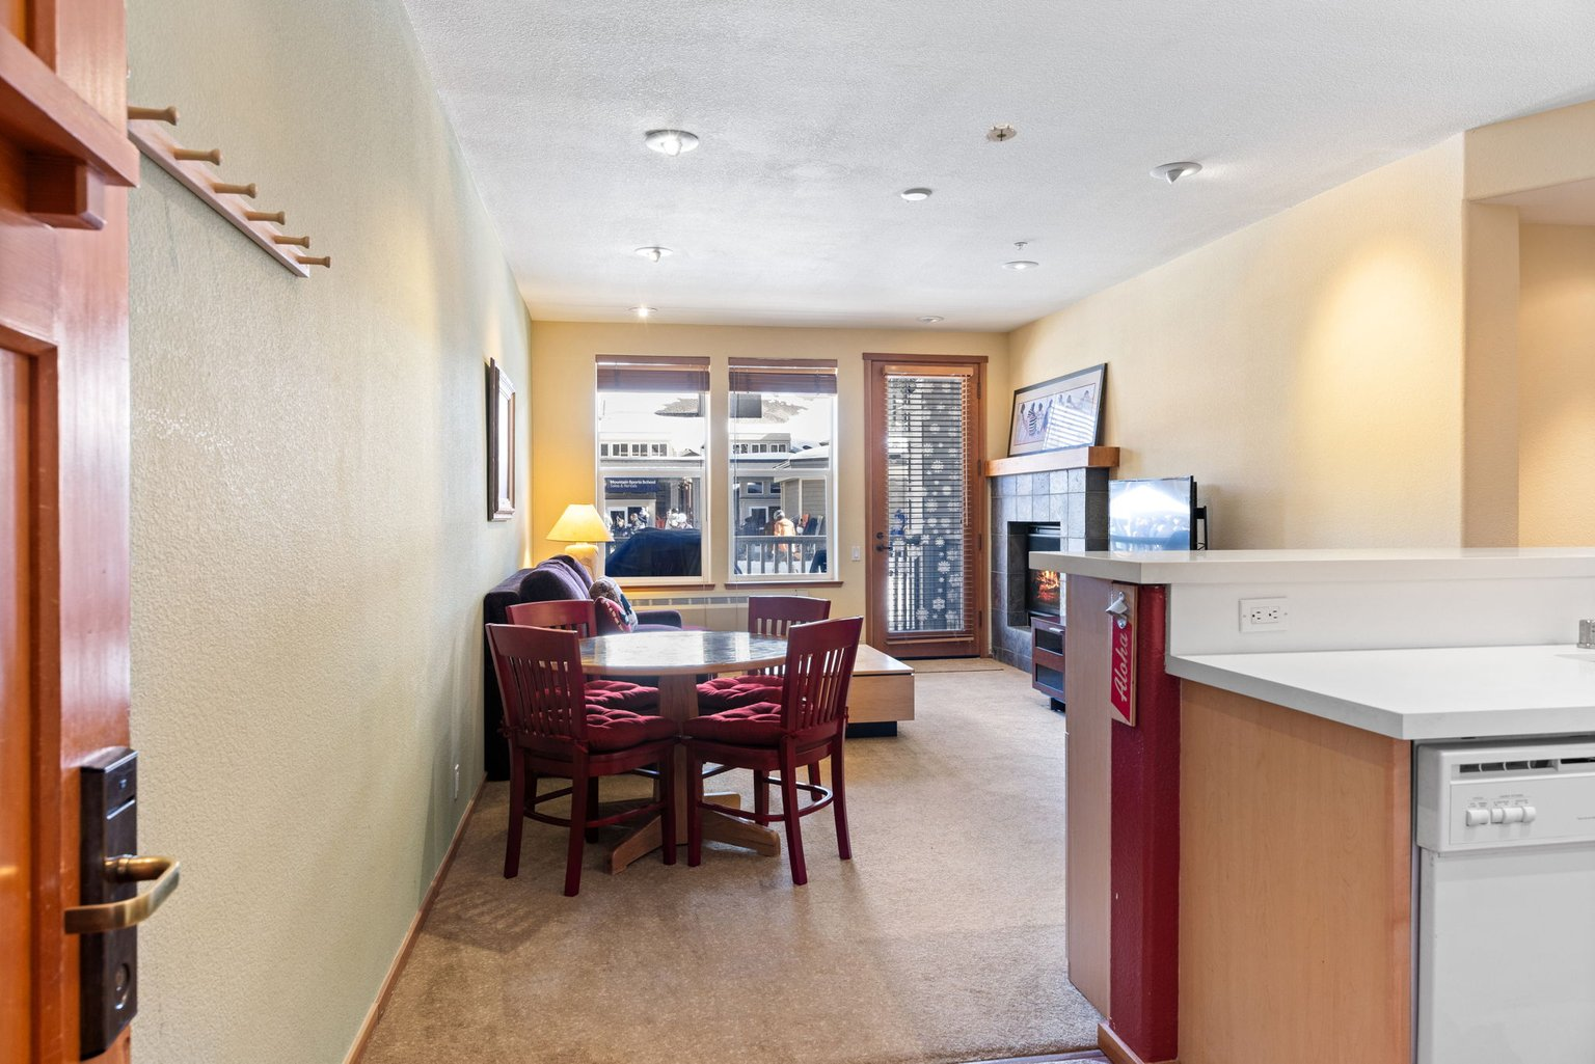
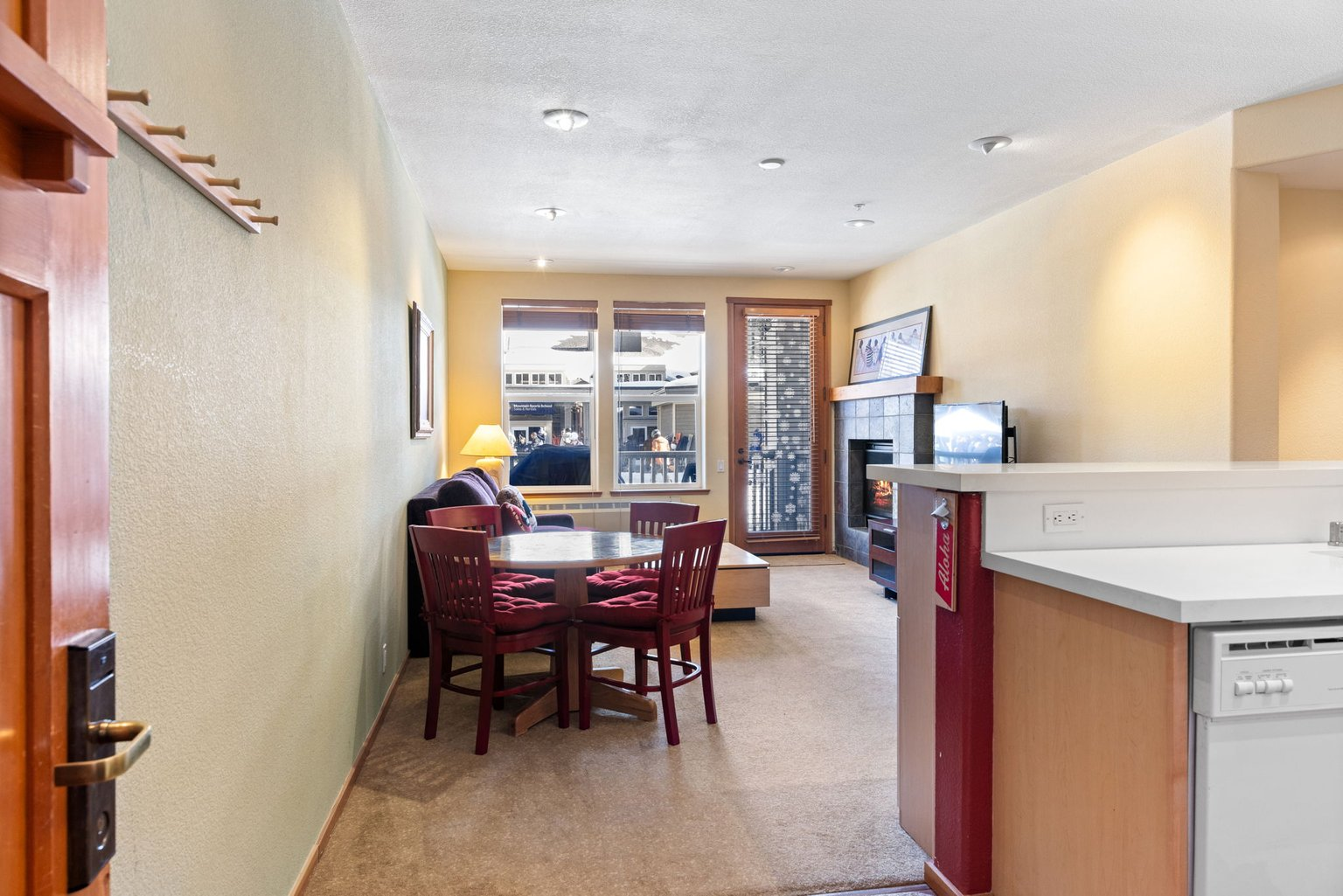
- smoke detector [985,122,1018,145]
